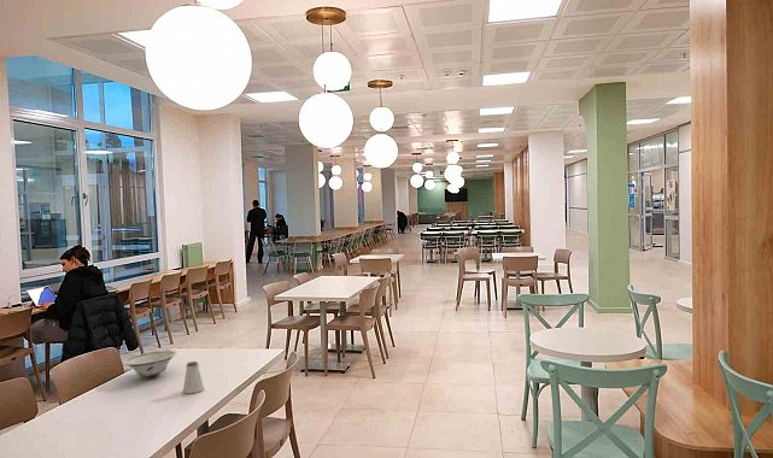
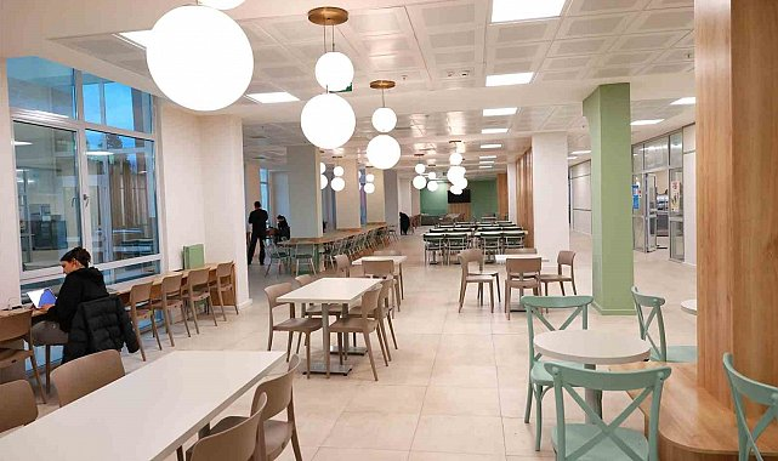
- bowl [122,350,178,378]
- saltshaker [182,360,205,394]
